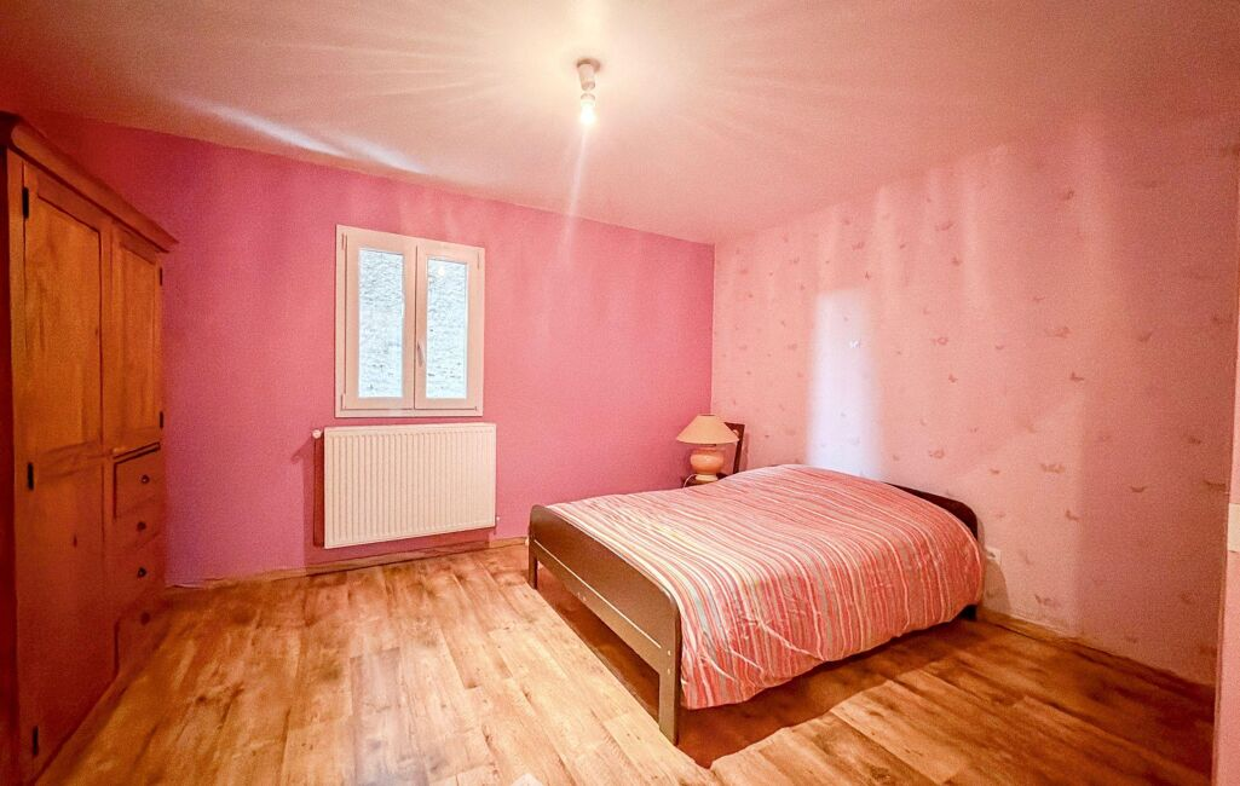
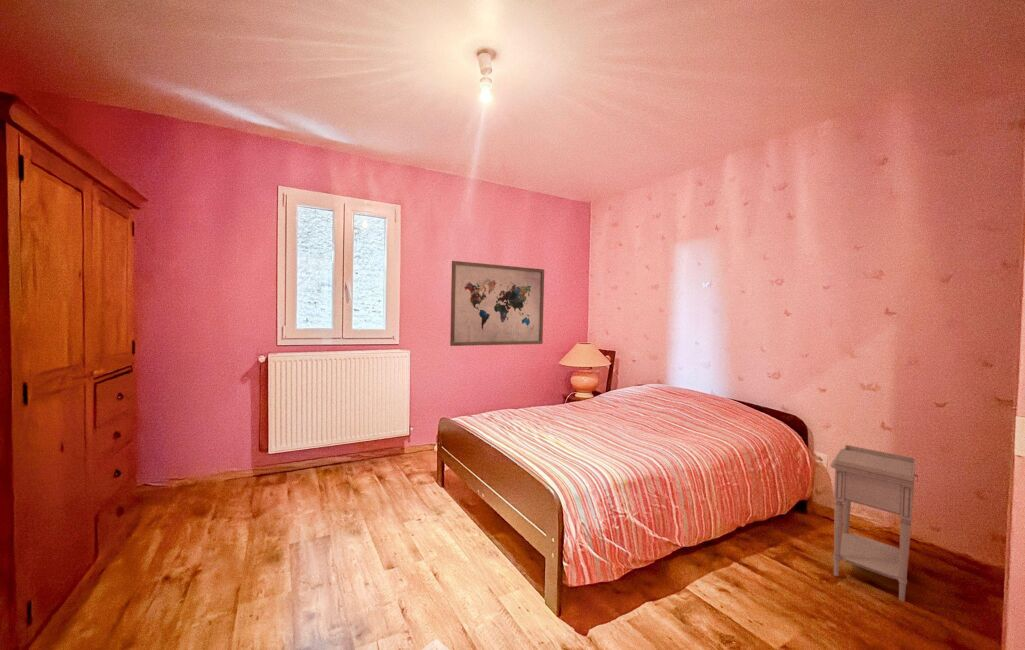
+ wall art [449,260,545,347]
+ nightstand [829,444,919,603]
